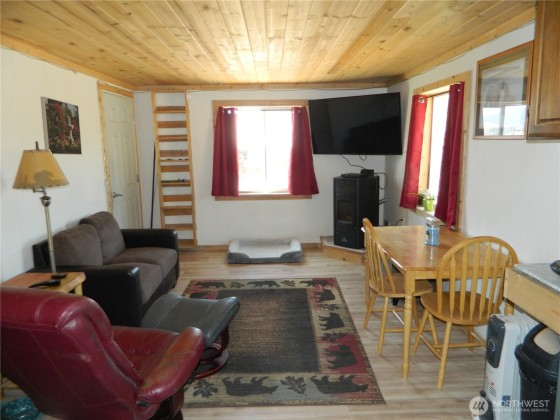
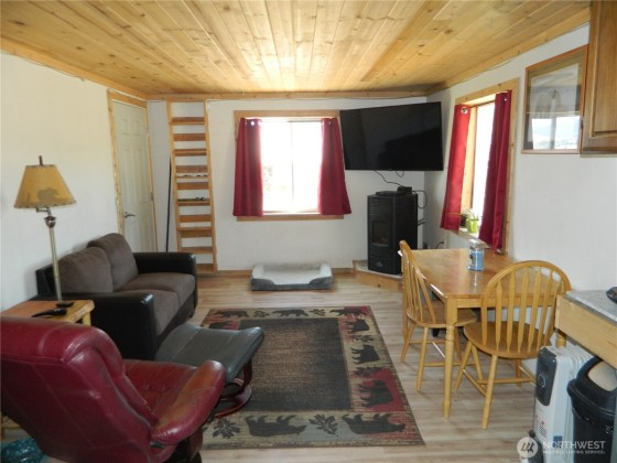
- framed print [40,96,83,156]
